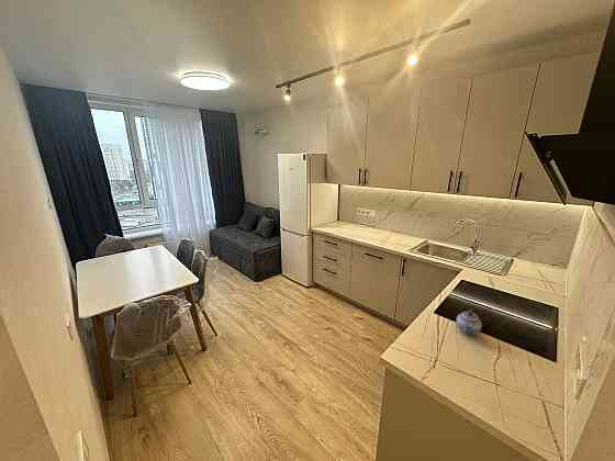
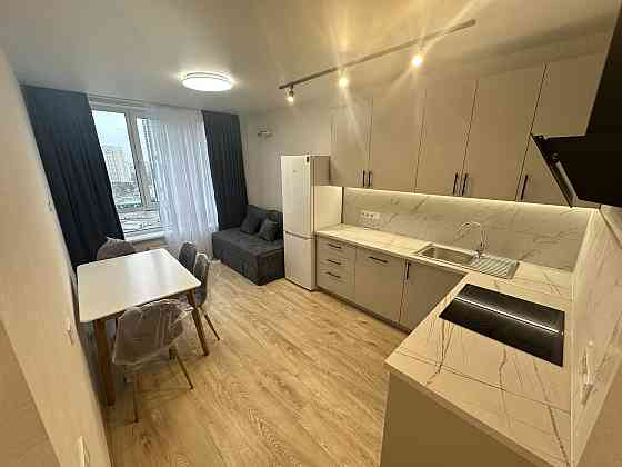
- teapot [456,308,482,336]
